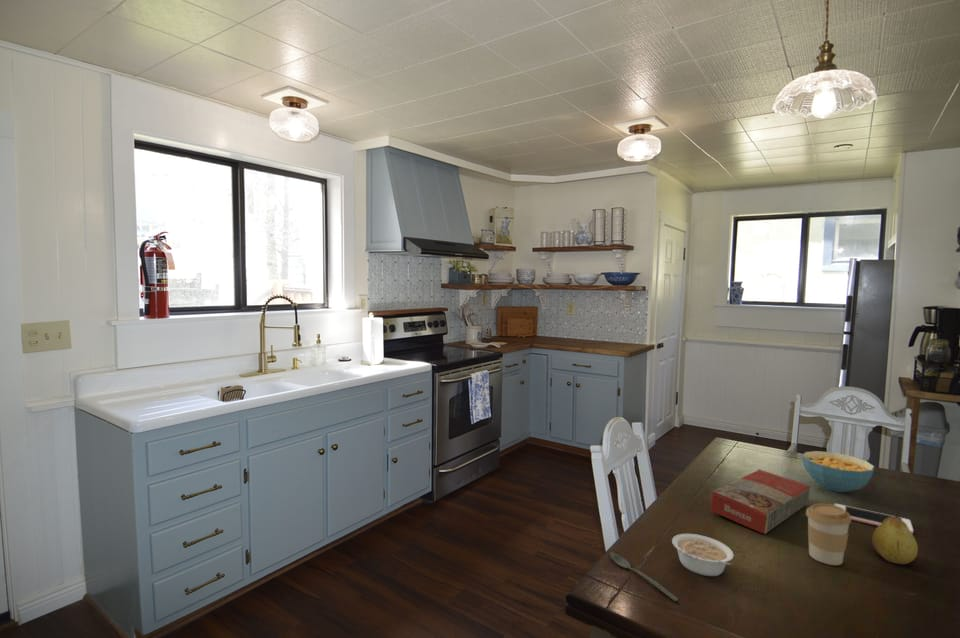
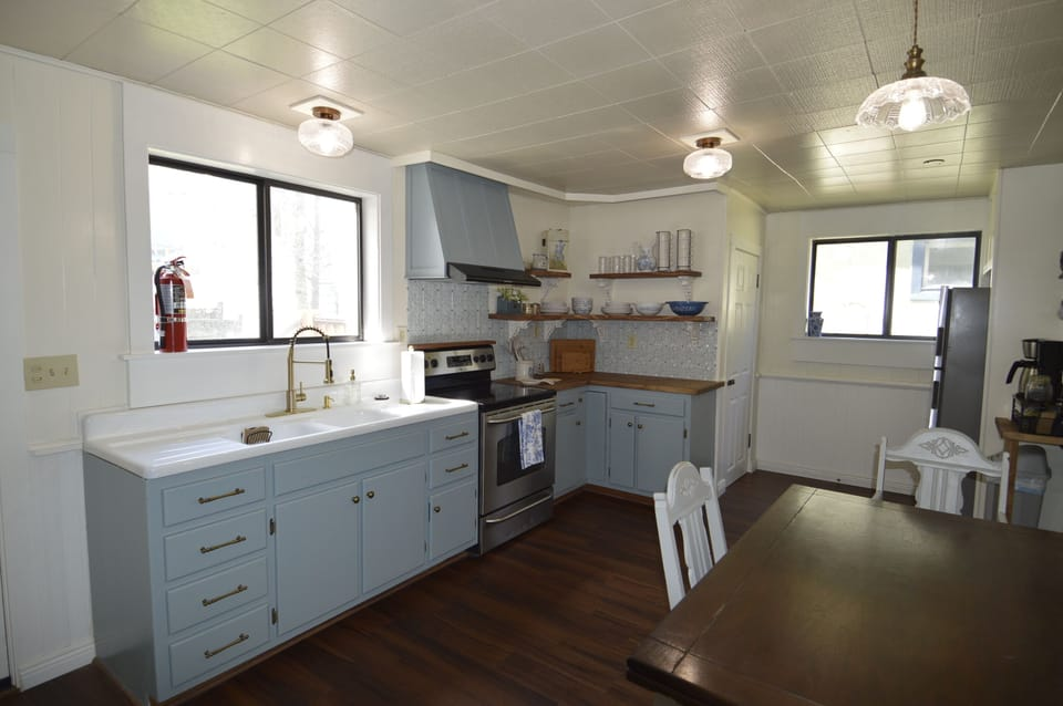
- macaroni box [709,468,812,535]
- fruit [871,509,919,565]
- cell phone [833,503,914,535]
- cereal bowl [801,450,875,493]
- spoon [609,551,679,602]
- coffee cup [805,503,852,566]
- legume [671,533,735,577]
